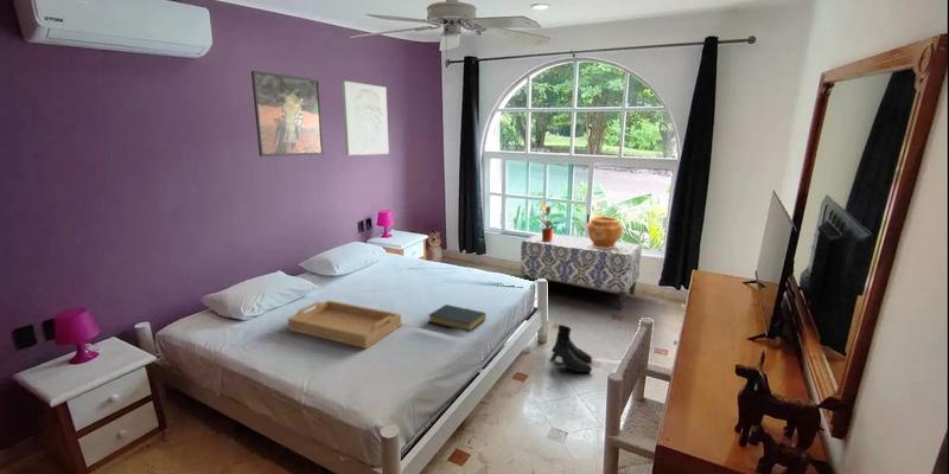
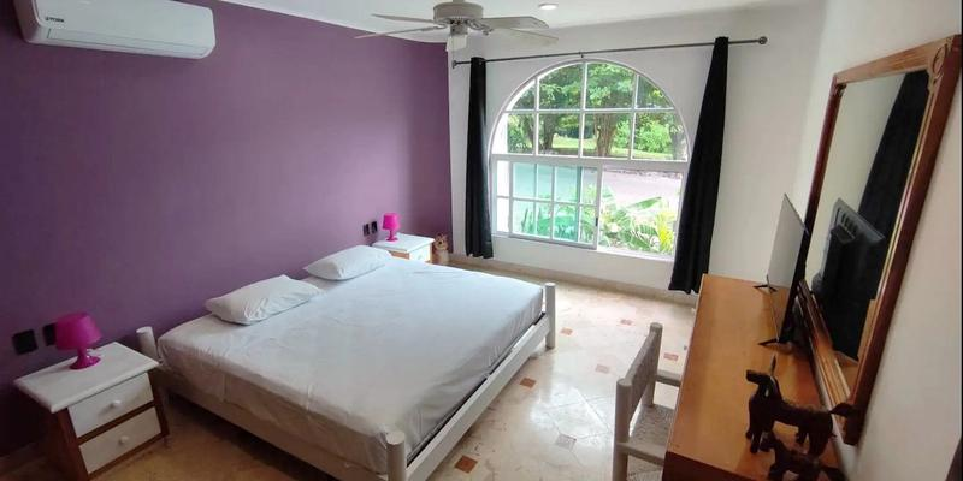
- boots [549,325,593,373]
- potted plant [535,203,565,241]
- hardback book [427,303,486,333]
- serving tray [287,299,402,350]
- bench [520,232,643,308]
- wall art [340,79,390,156]
- ceramic pot [586,214,624,249]
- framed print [250,70,325,158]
